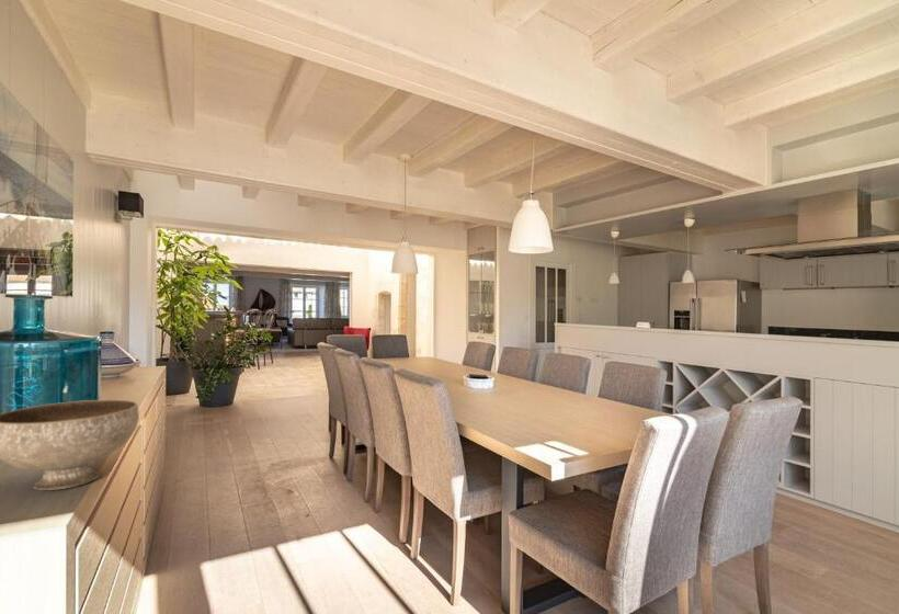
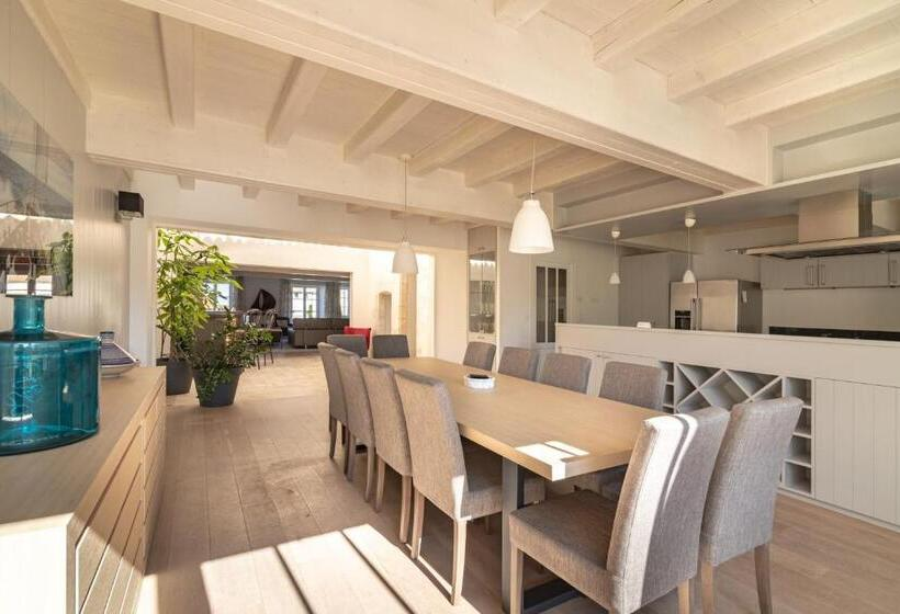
- bowl [0,399,140,491]
